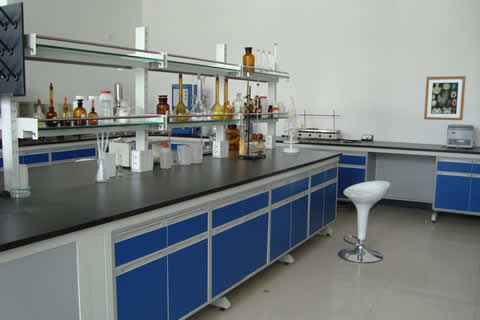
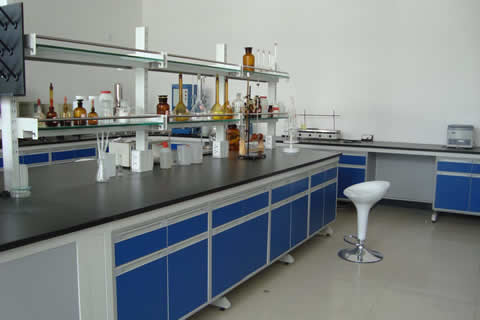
- wall art [423,75,466,121]
